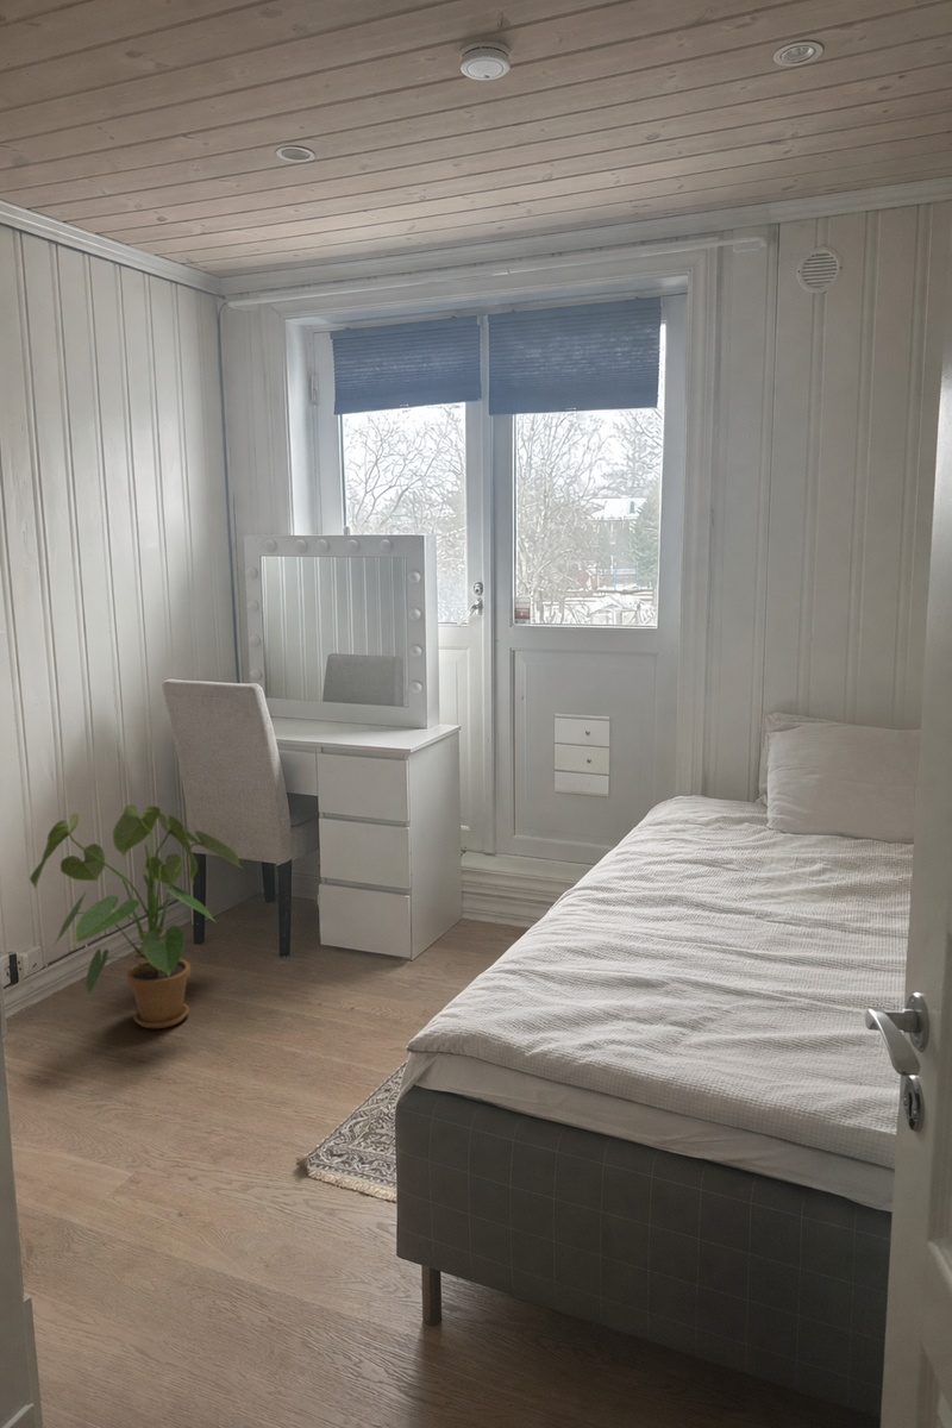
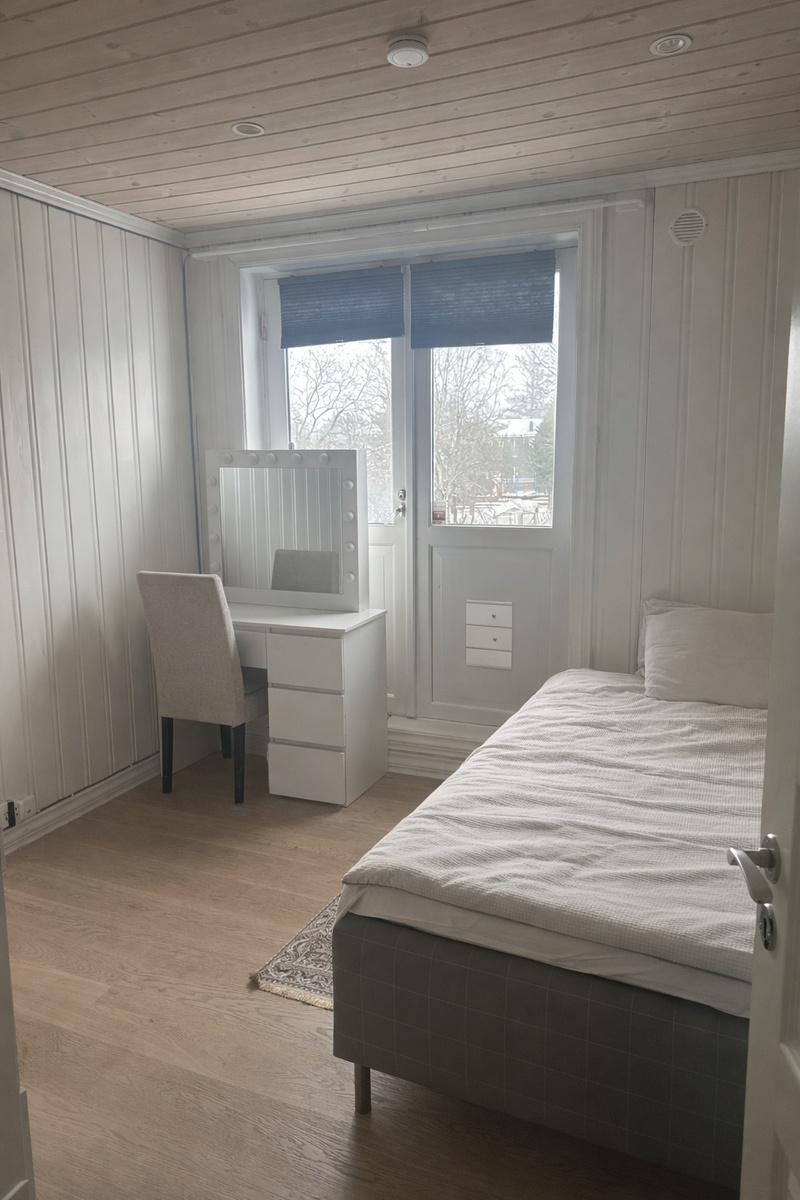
- house plant [29,803,244,1029]
